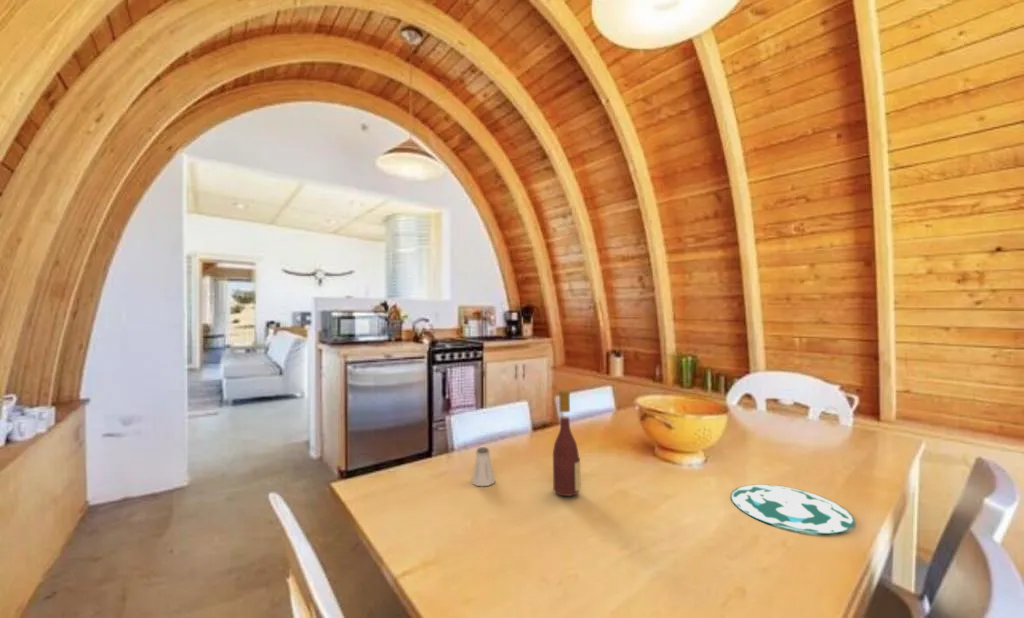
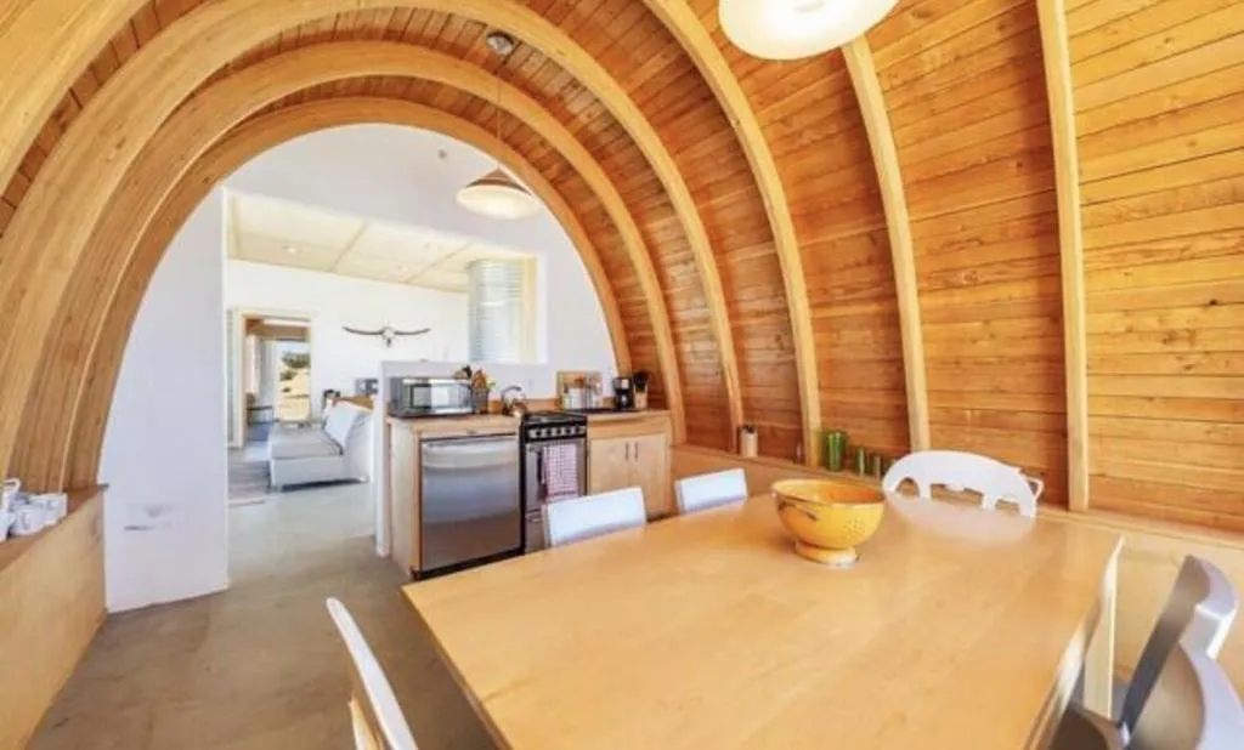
- wine bottle [552,389,582,497]
- plate [730,483,856,535]
- saltshaker [471,446,496,487]
